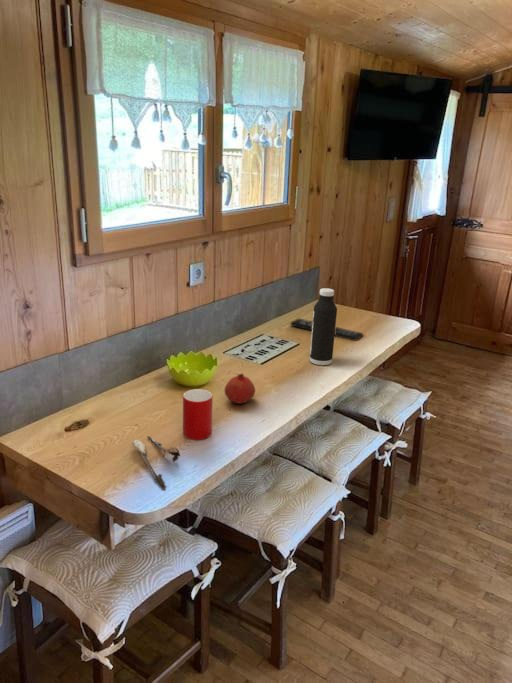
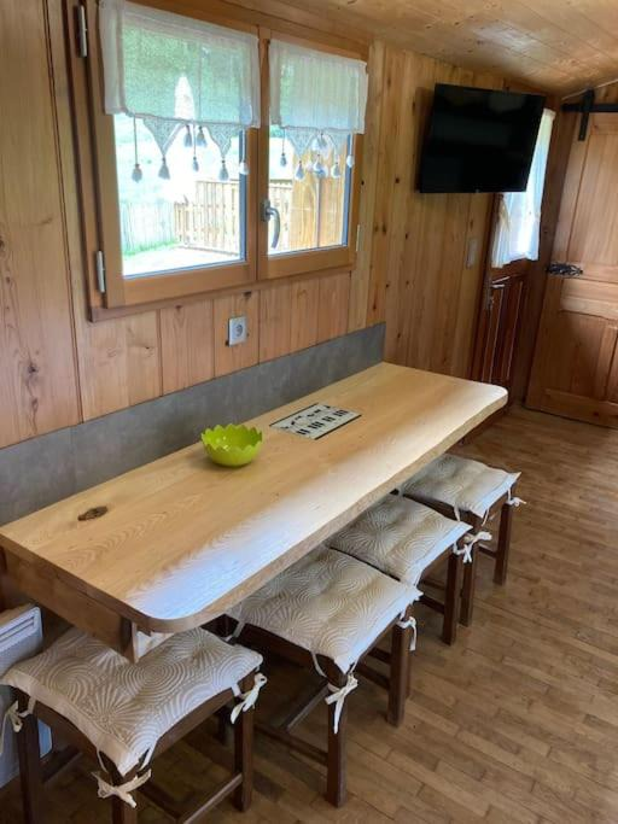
- fruit [223,372,256,404]
- cup [182,388,214,441]
- spoon [131,435,181,490]
- remote control [289,317,364,342]
- water bottle [309,287,338,366]
